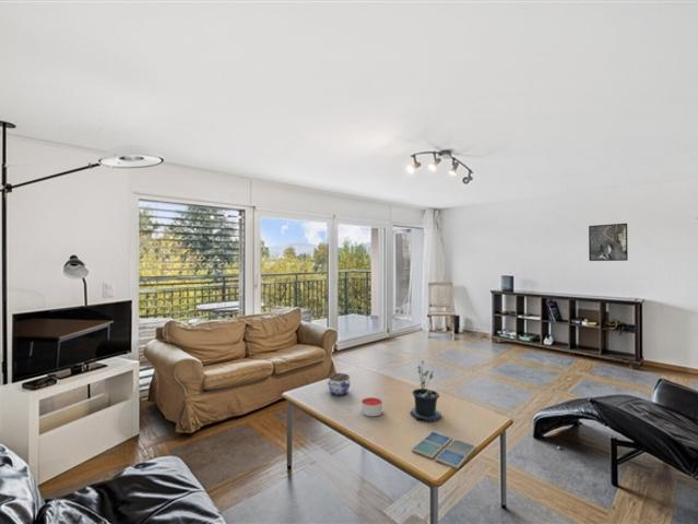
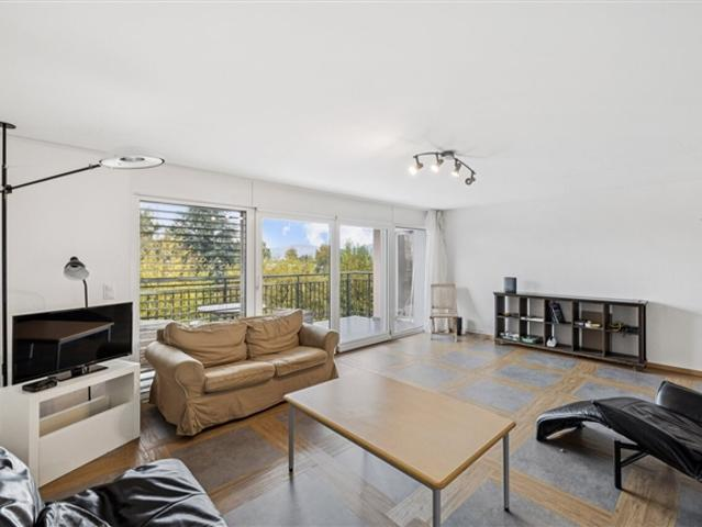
- potted plant [409,359,442,424]
- candle [360,396,383,417]
- drink coaster [411,430,477,469]
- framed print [588,222,629,262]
- jar [327,372,352,396]
